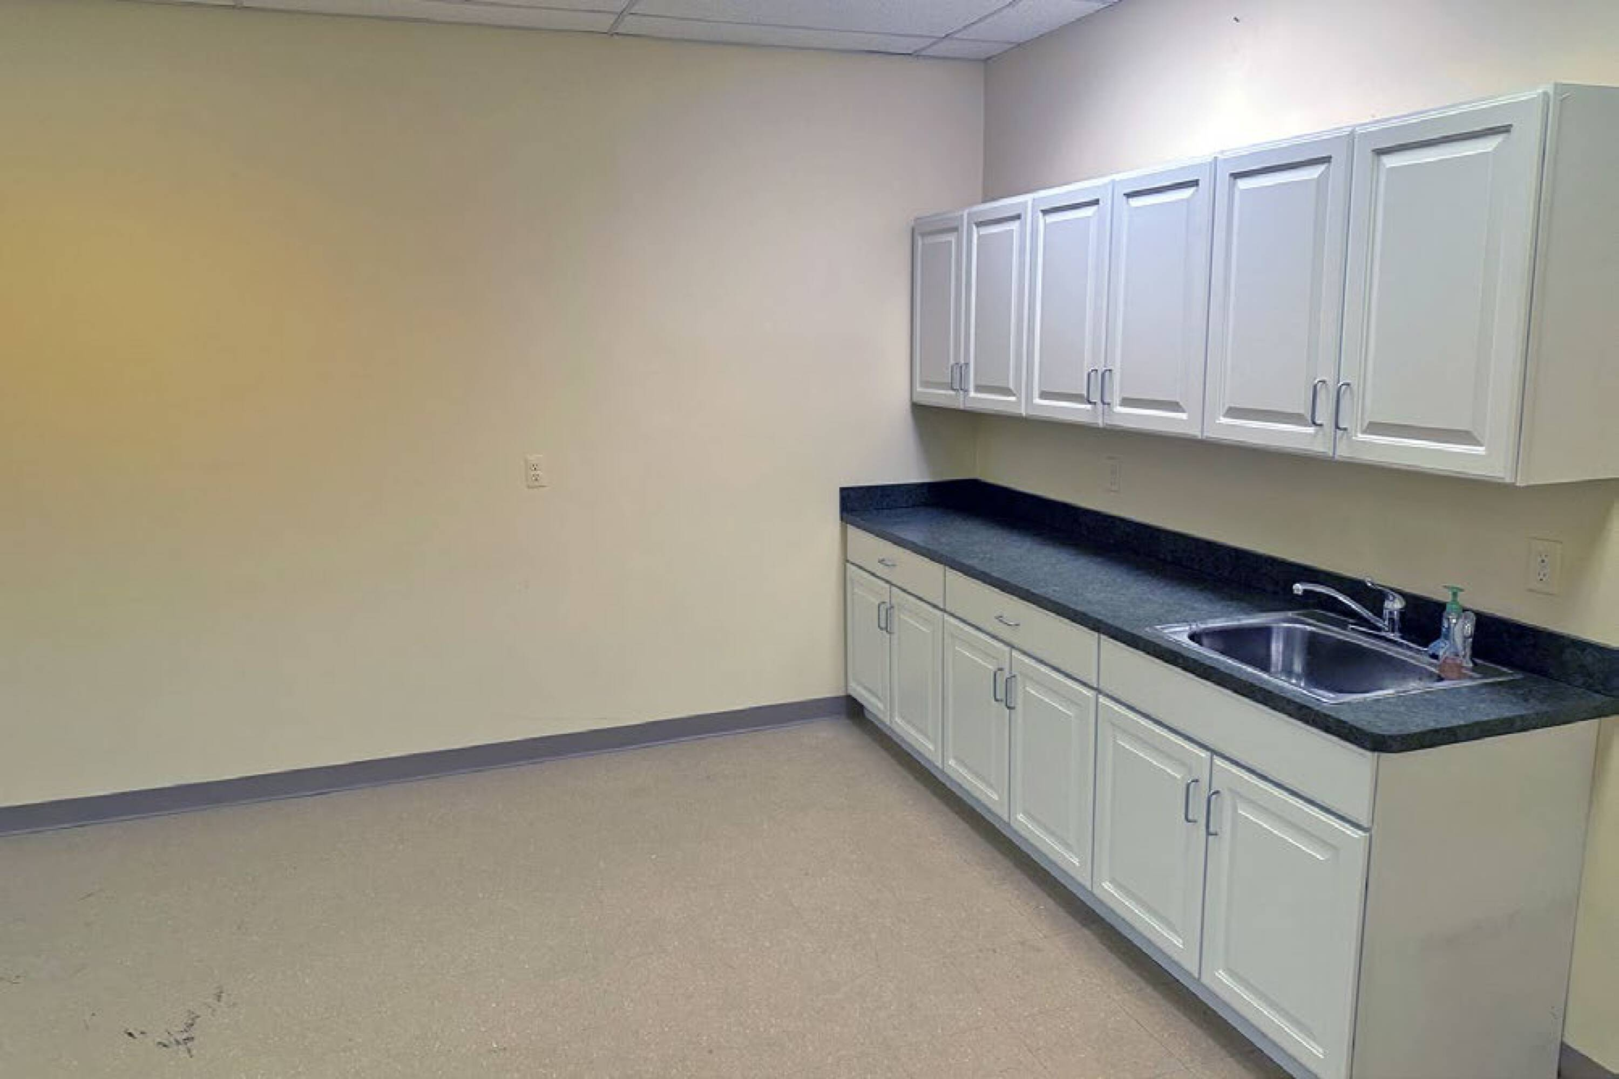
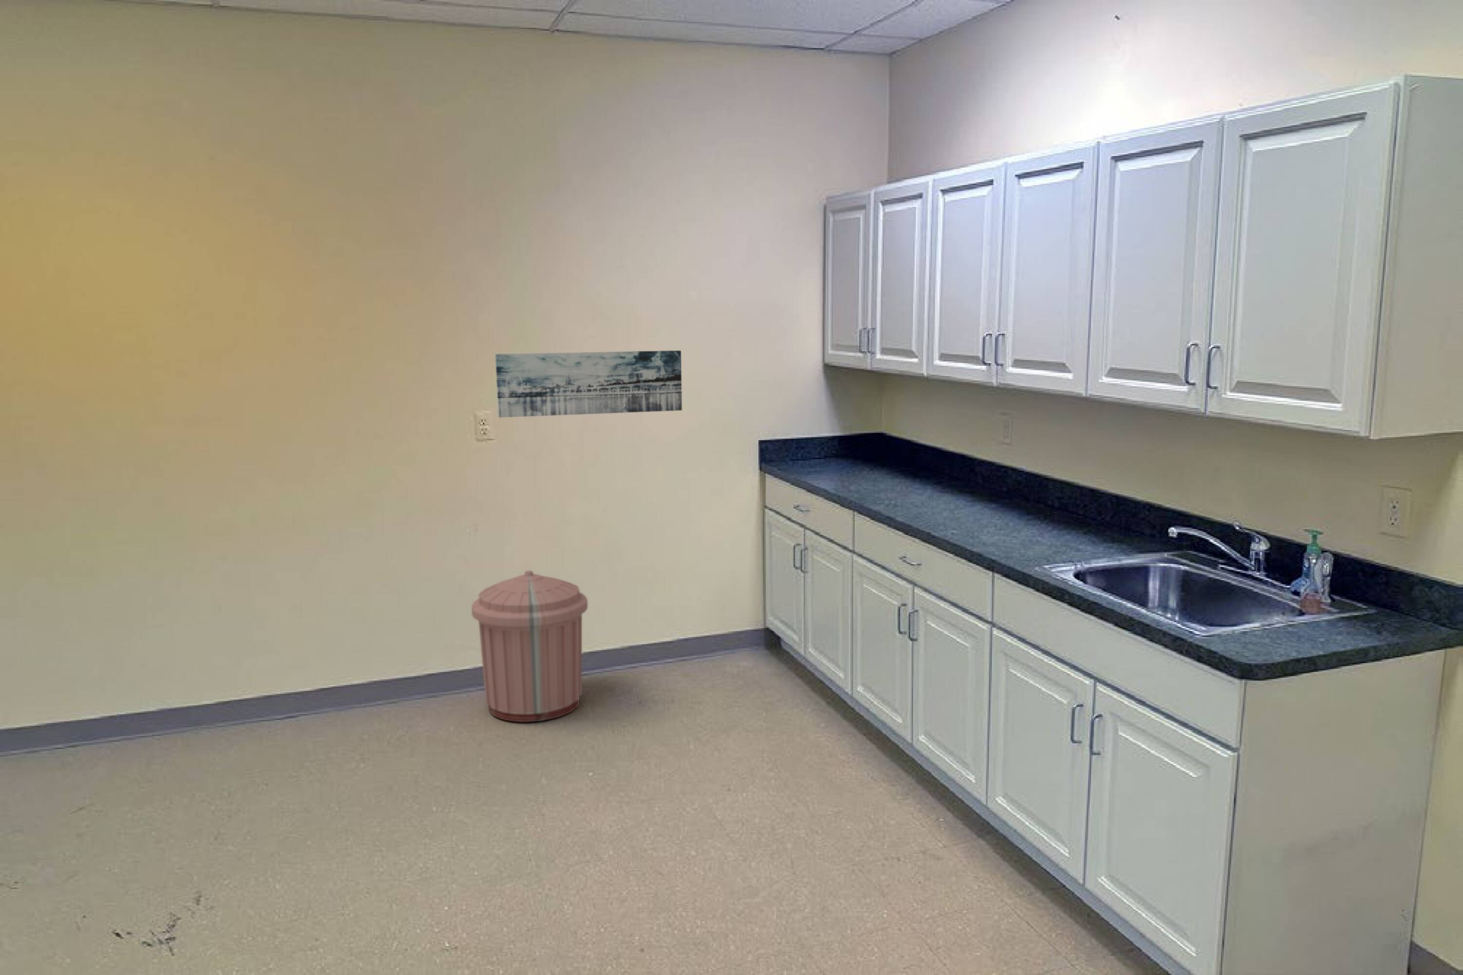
+ wall art [494,350,683,418]
+ trash can [471,570,588,723]
